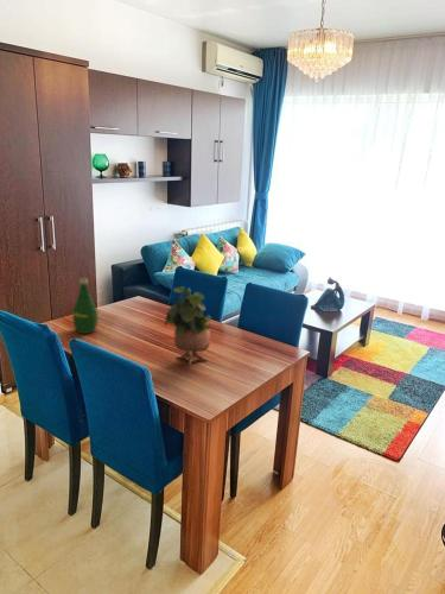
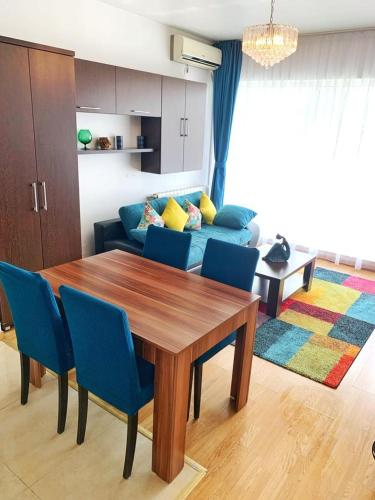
- bottle [71,277,98,335]
- potted plant [164,285,212,367]
